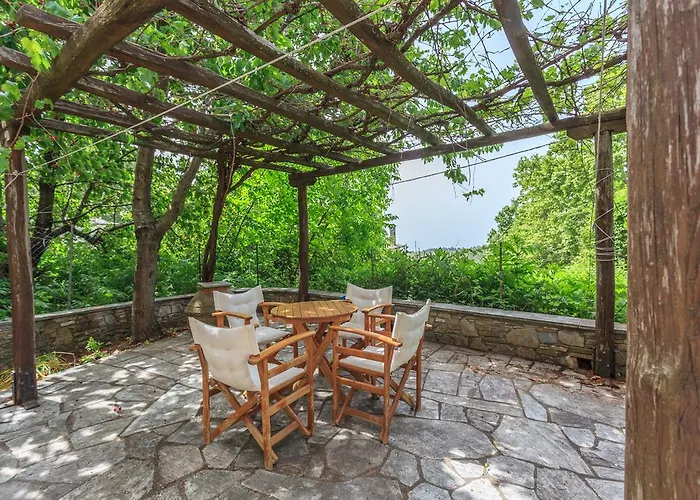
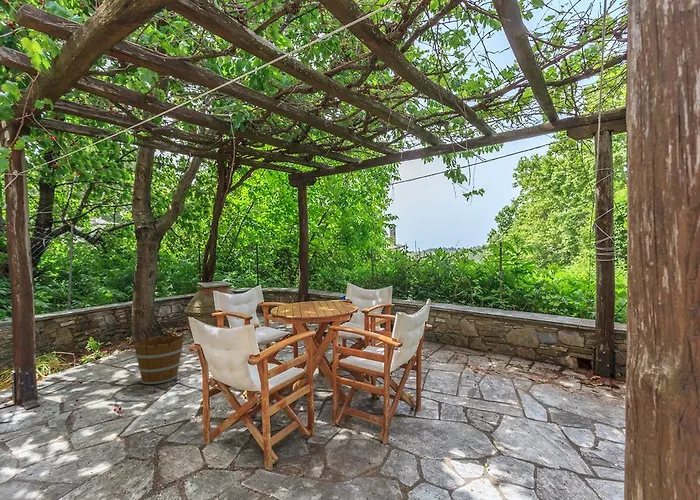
+ bucket [132,332,186,385]
